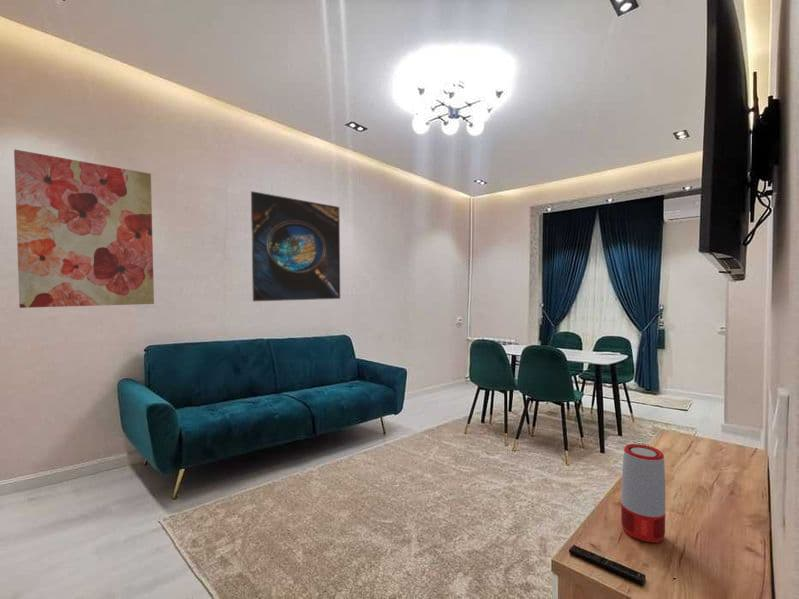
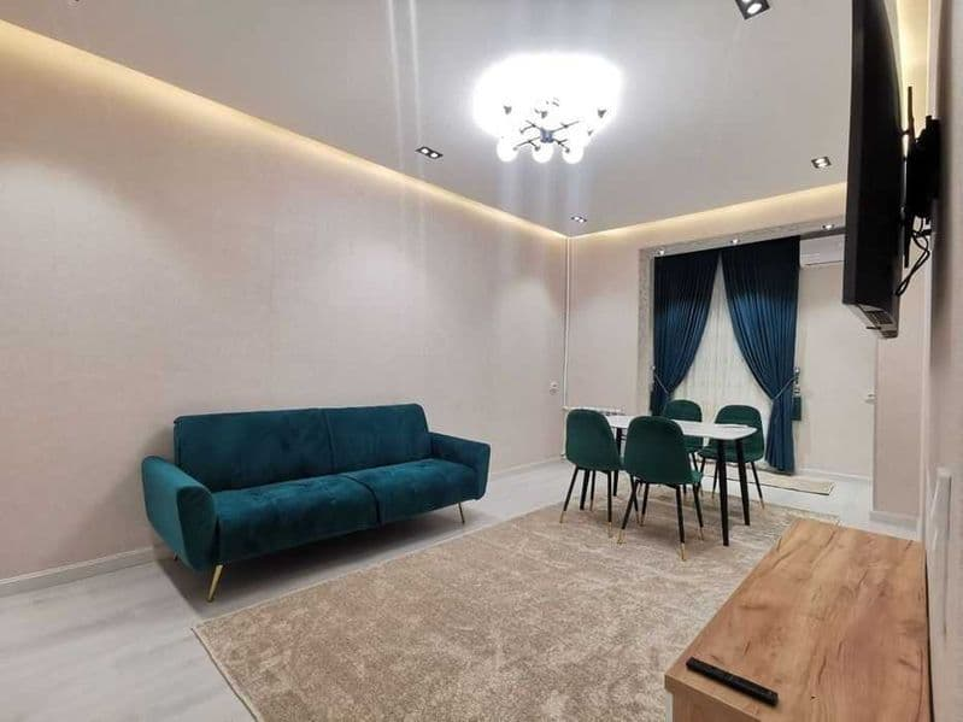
- wall art [13,148,155,309]
- speaker [620,443,666,544]
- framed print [250,190,341,302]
